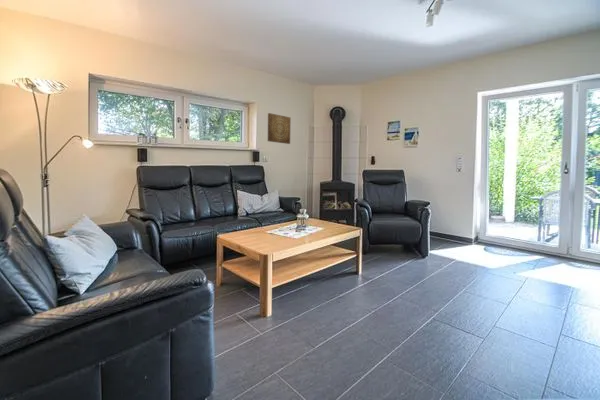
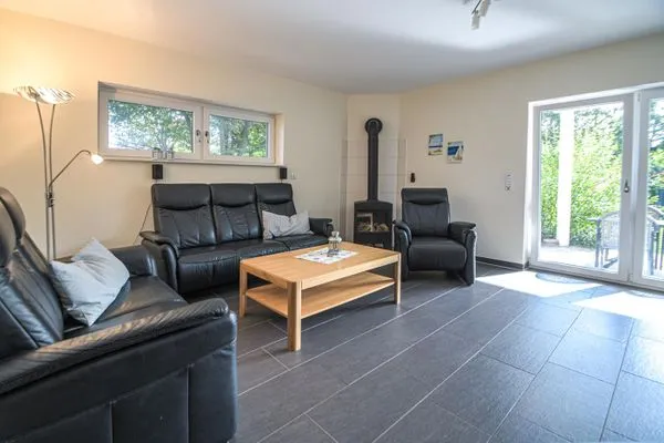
- wall art [267,112,292,145]
